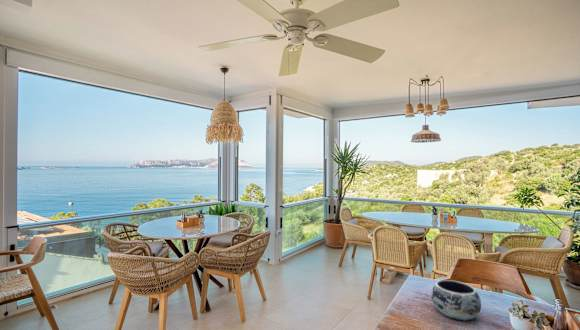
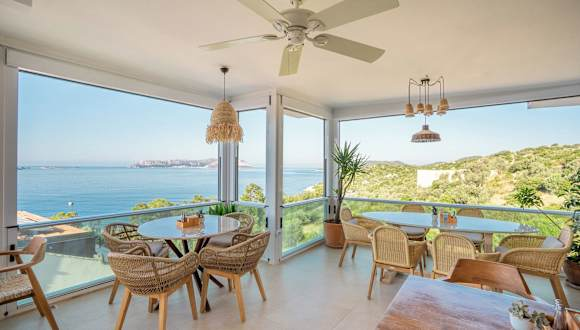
- decorative bowl [431,279,482,322]
